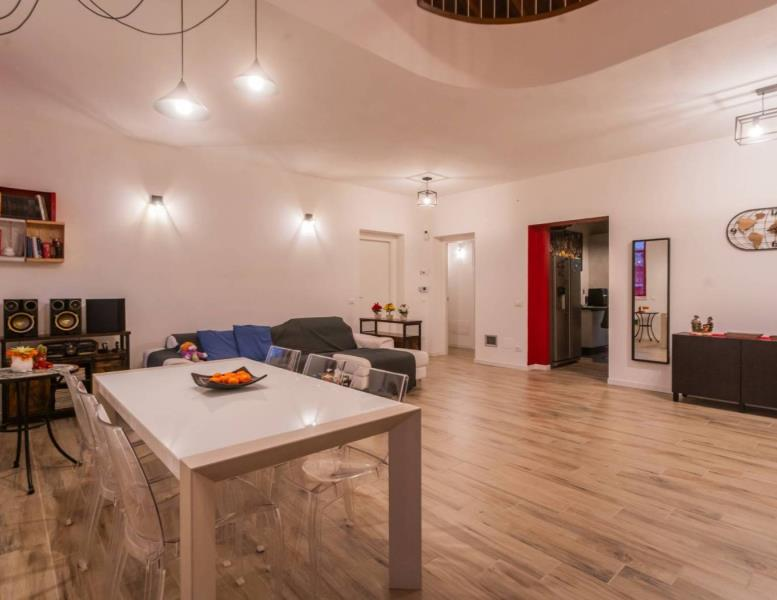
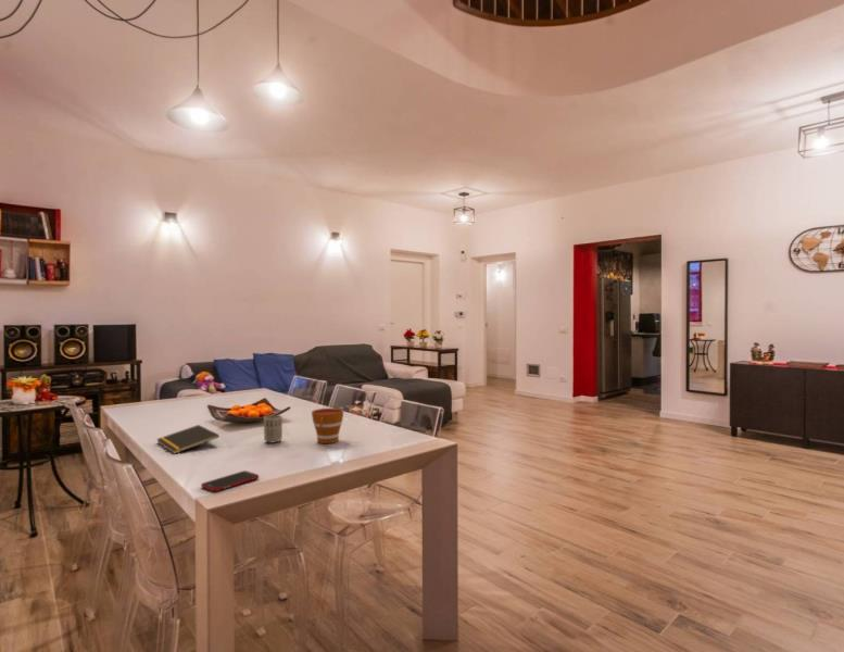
+ cup [311,408,344,444]
+ cup [263,414,284,443]
+ cell phone [200,469,260,492]
+ notepad [155,424,221,455]
